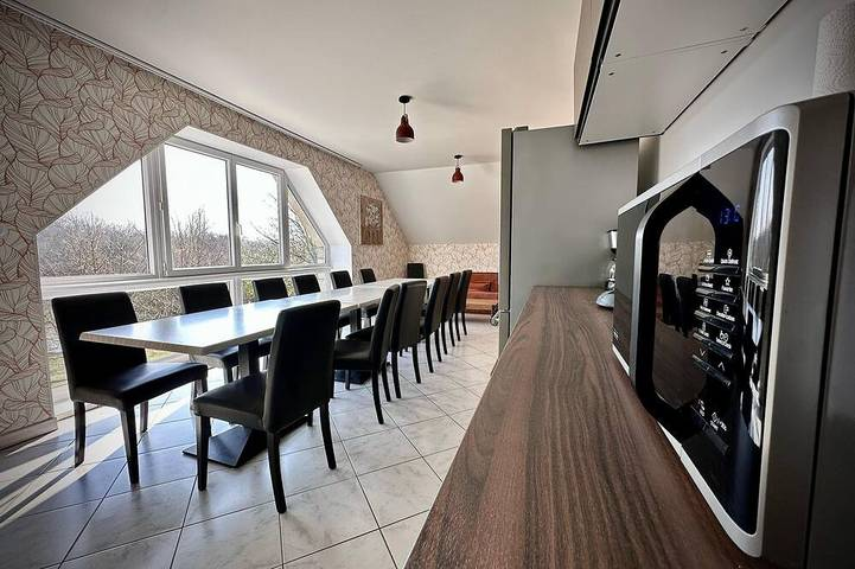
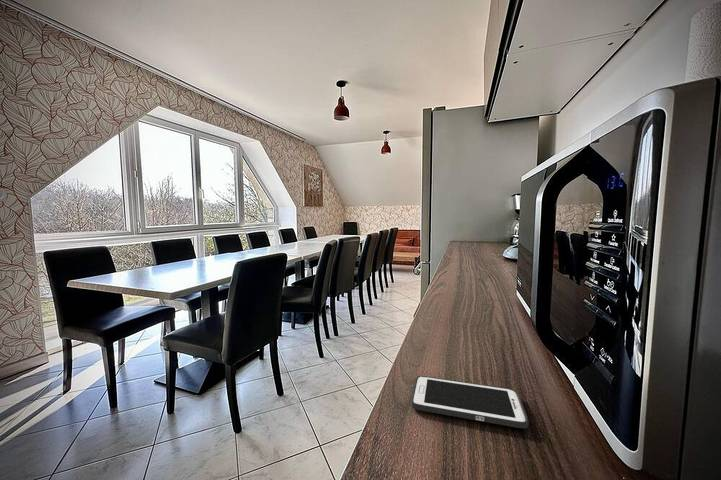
+ cell phone [410,375,529,429]
